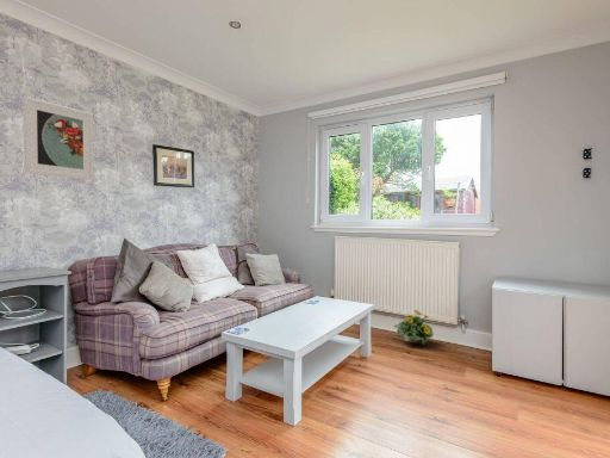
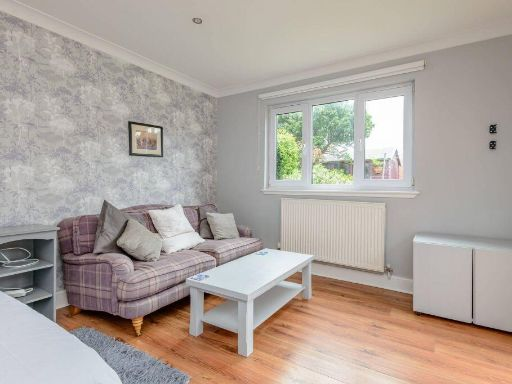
- flowering plant [393,309,435,346]
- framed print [21,95,95,181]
